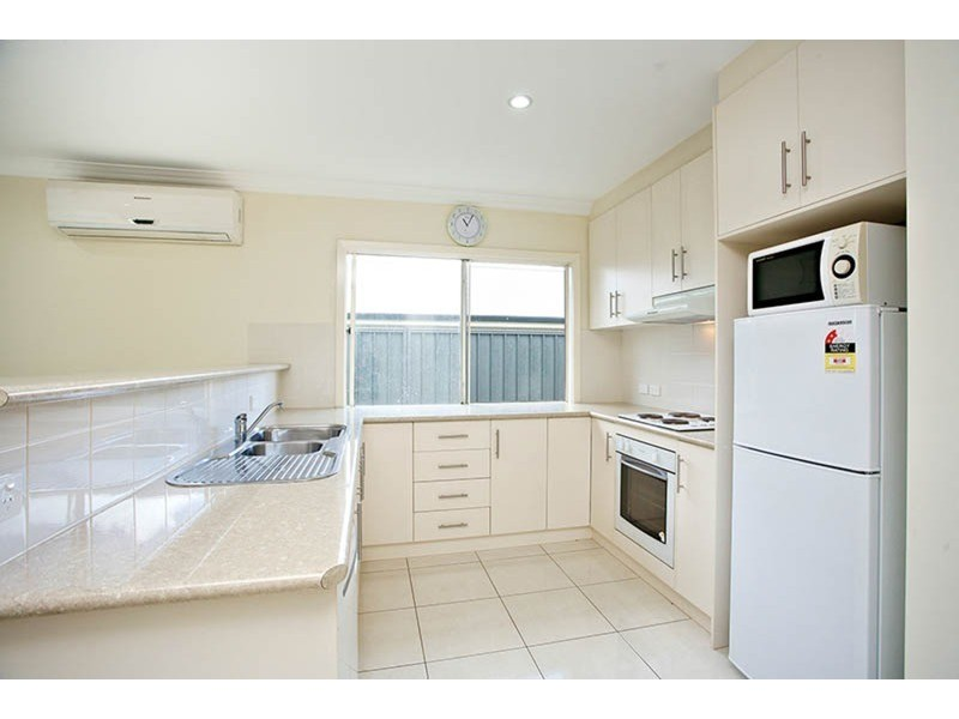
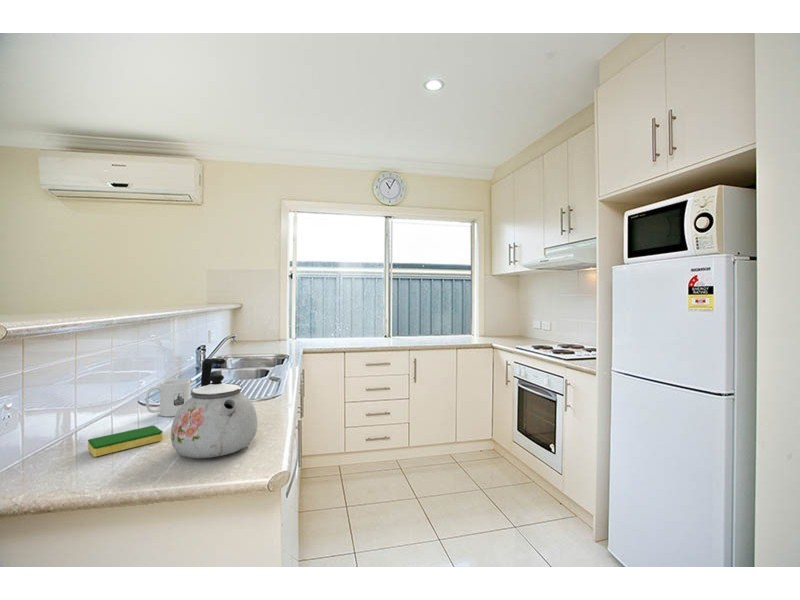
+ mug [145,378,191,418]
+ dish sponge [87,425,163,458]
+ kettle [170,357,258,459]
